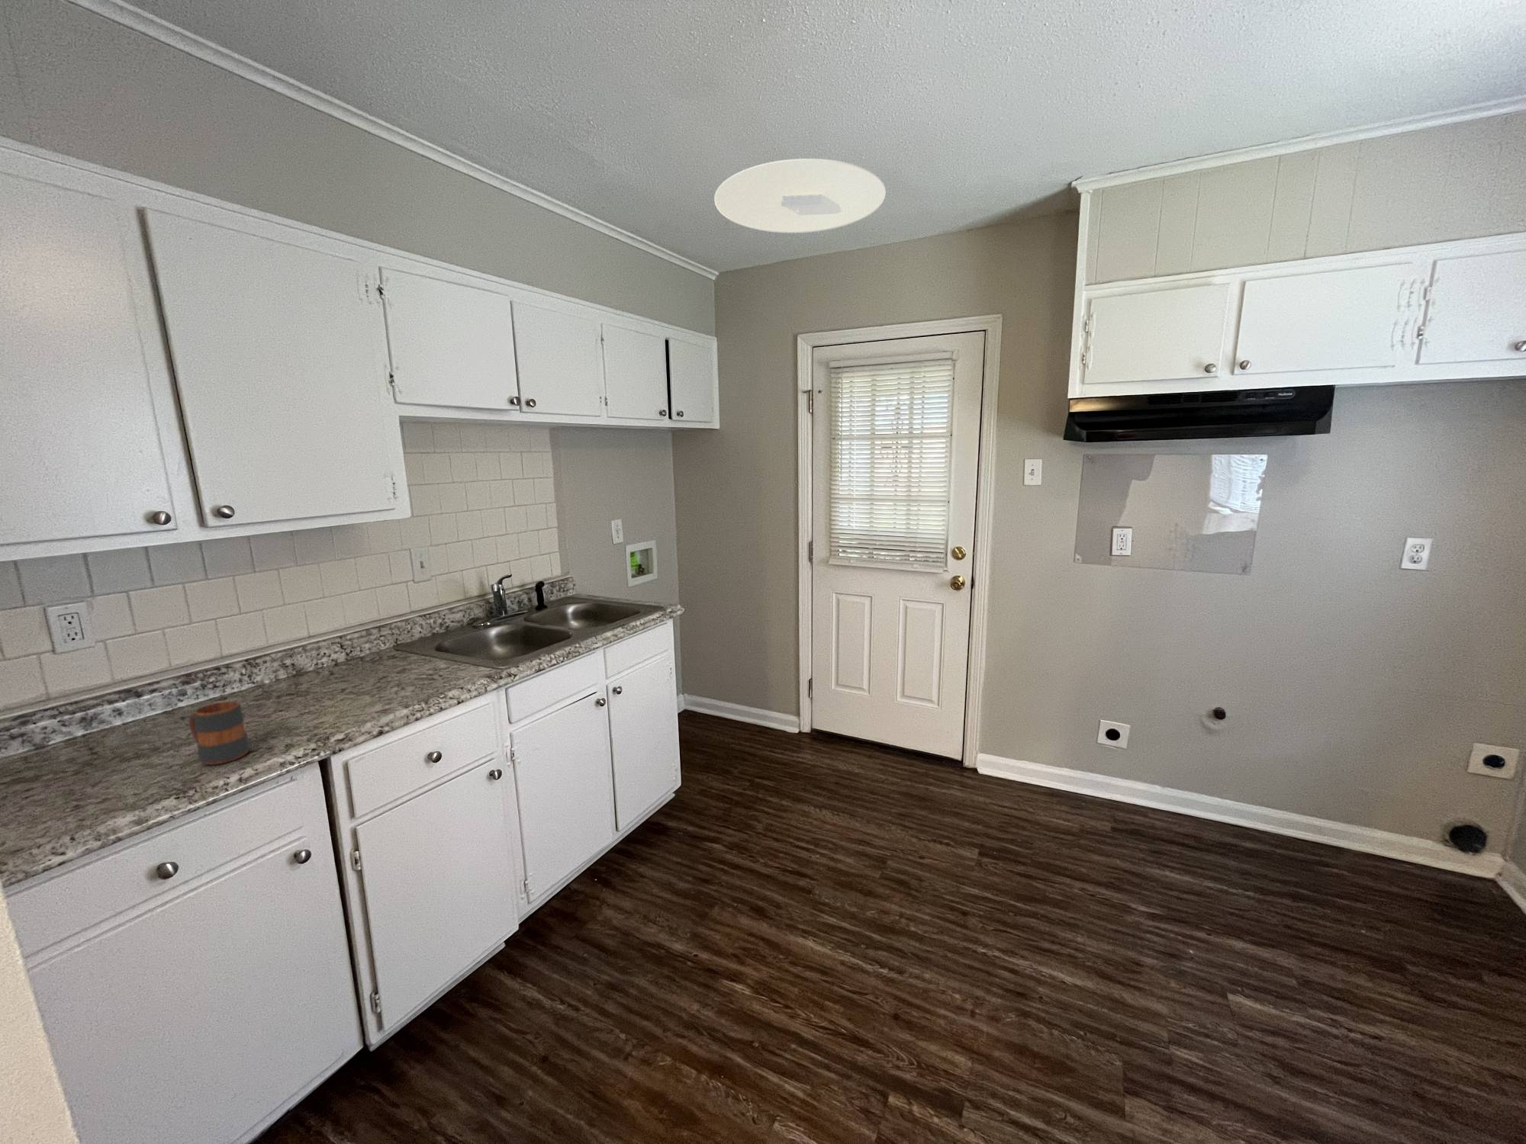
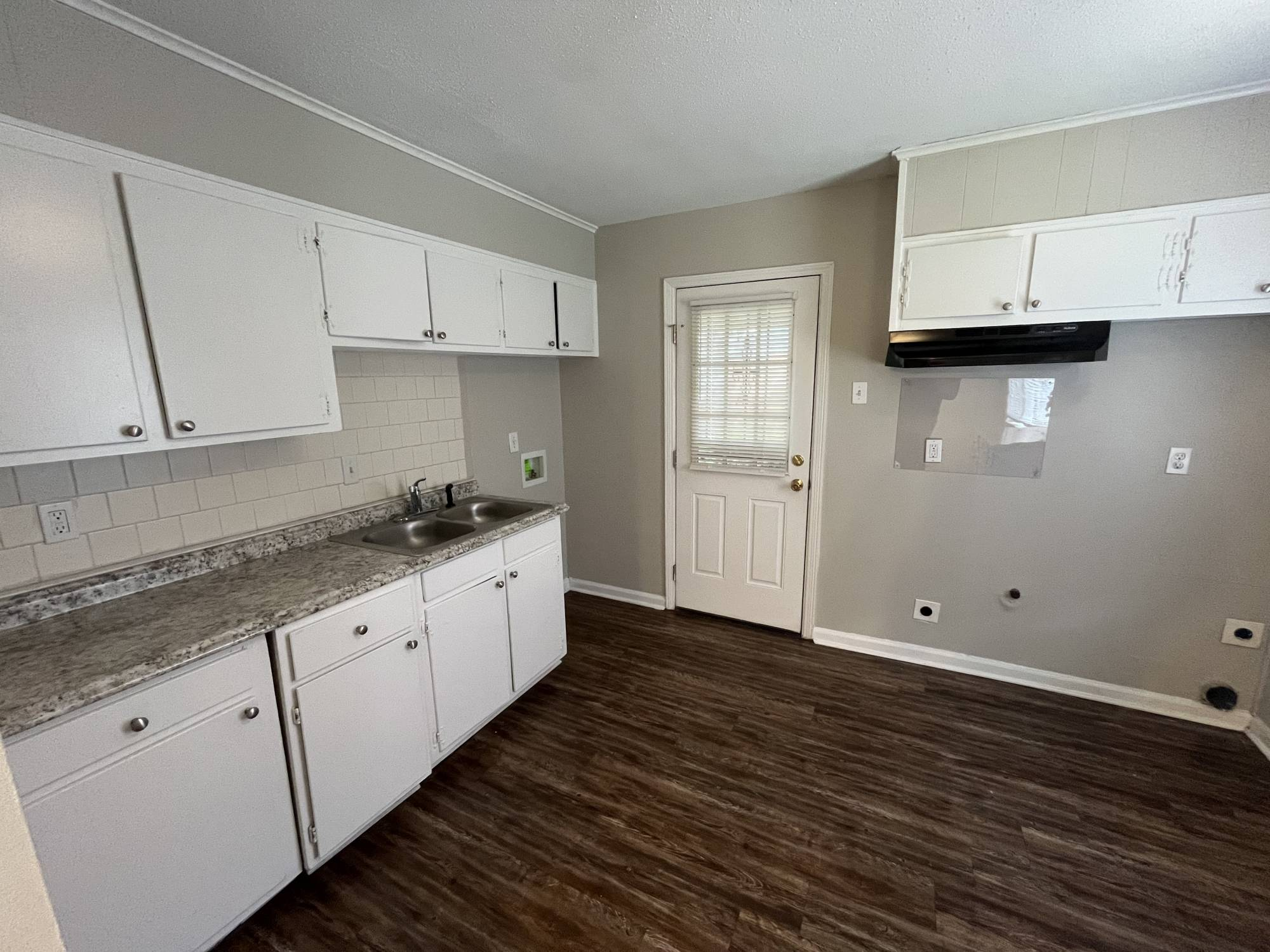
- ceiling light [714,157,887,233]
- mug [187,701,250,765]
